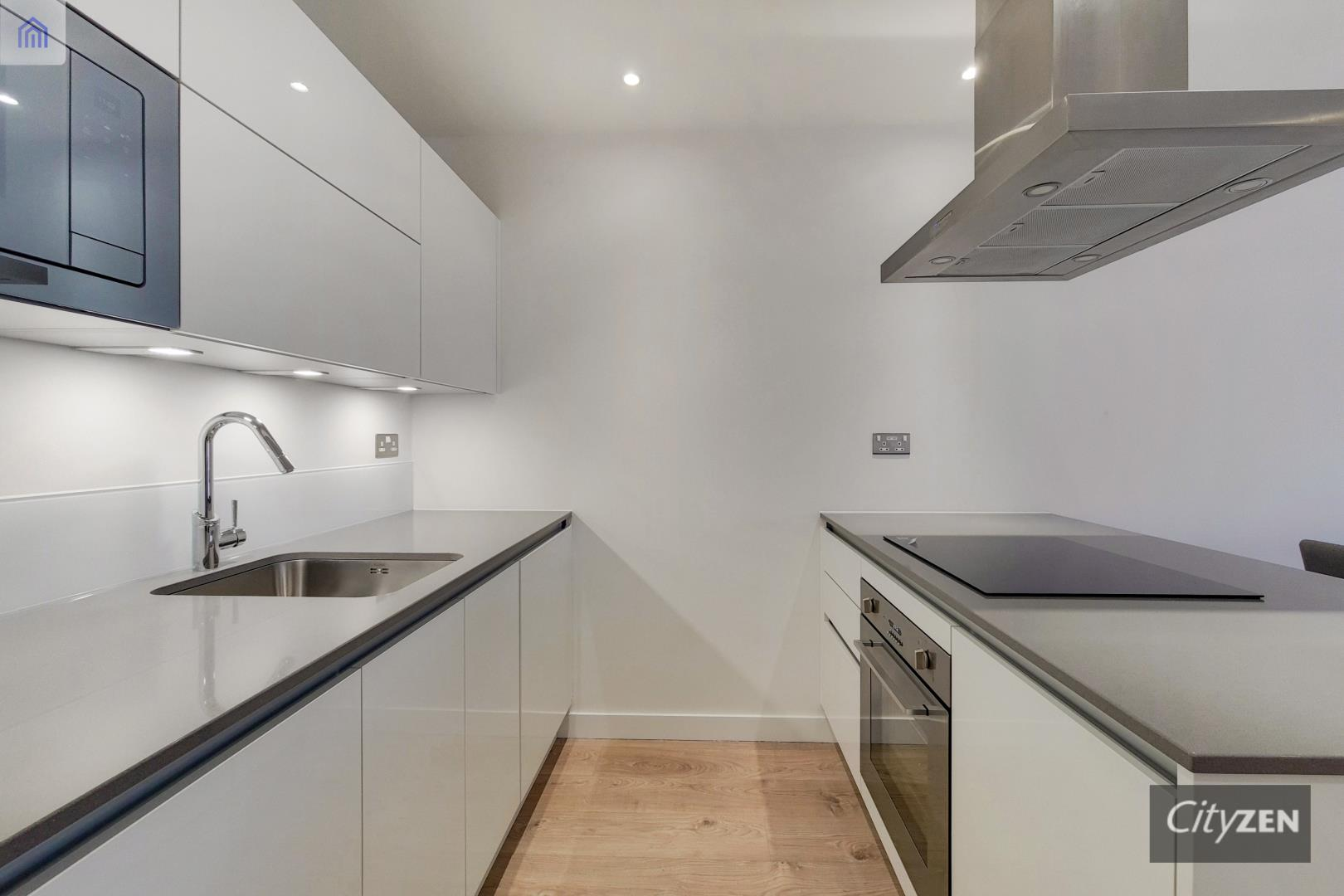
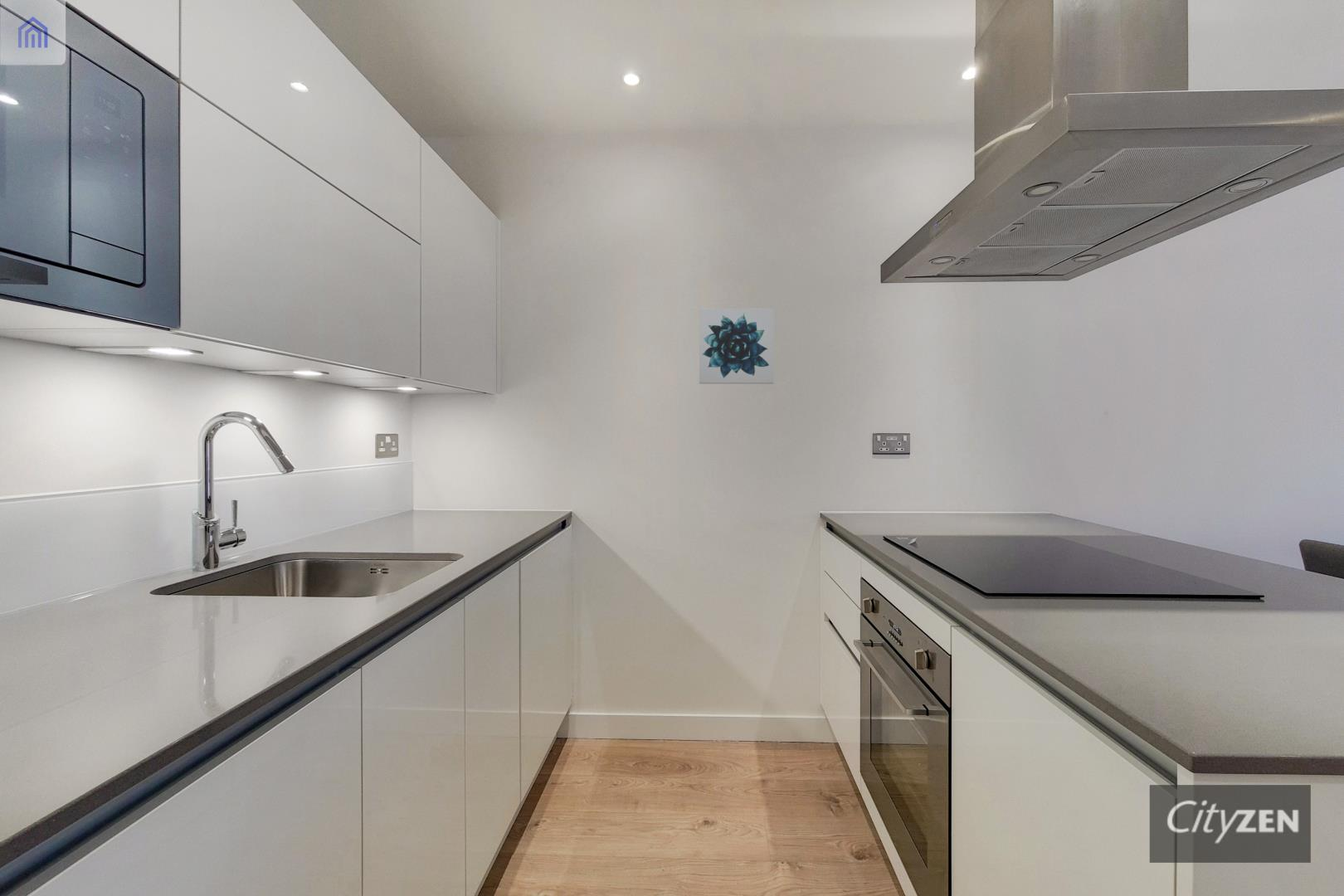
+ wall art [699,308,776,385]
